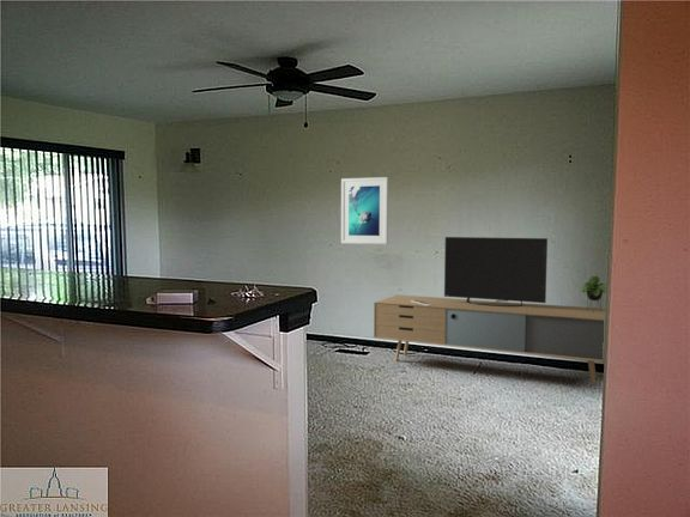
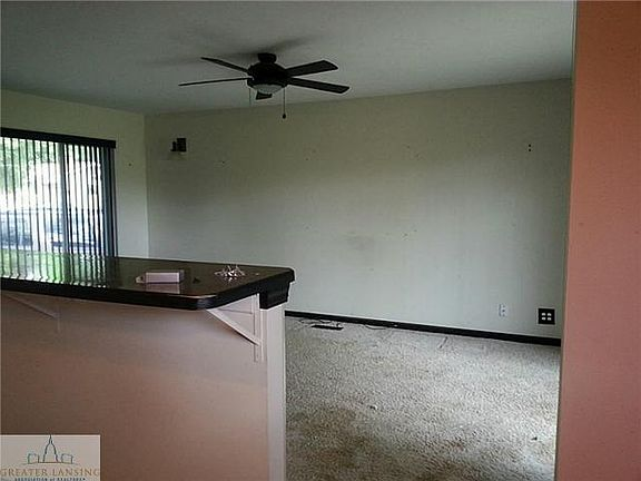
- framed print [340,176,389,245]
- media console [373,236,607,387]
